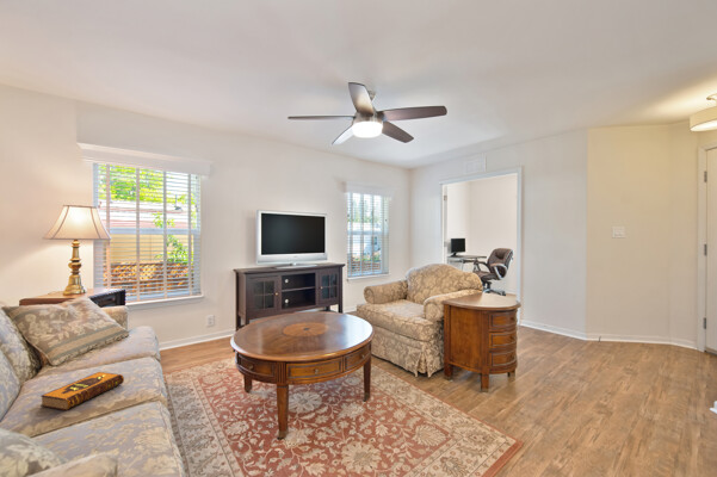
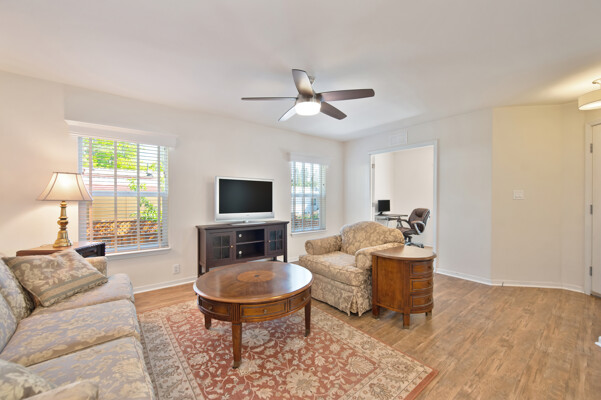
- hardback book [39,371,125,411]
